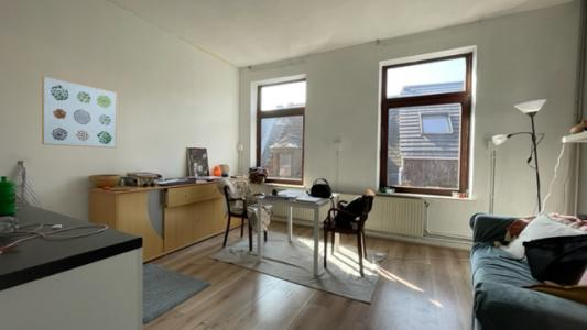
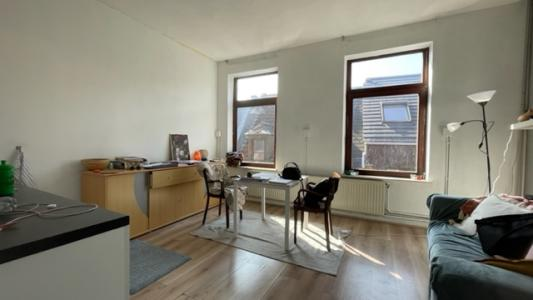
- wall art [41,75,118,150]
